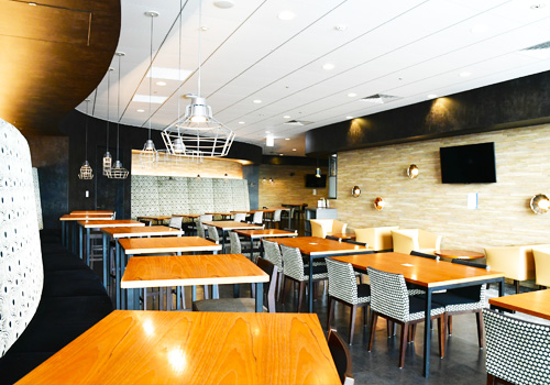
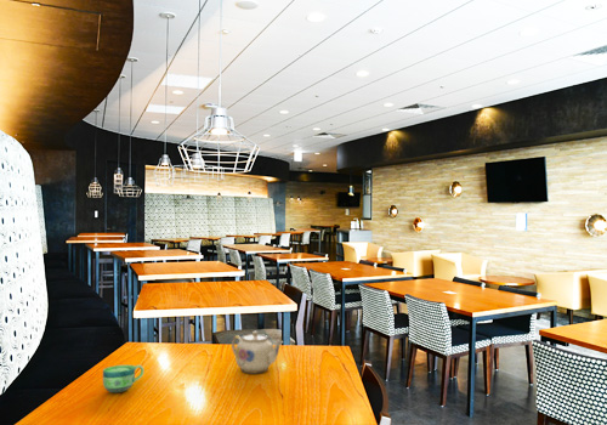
+ cup [102,364,146,393]
+ teapot [231,330,284,375]
